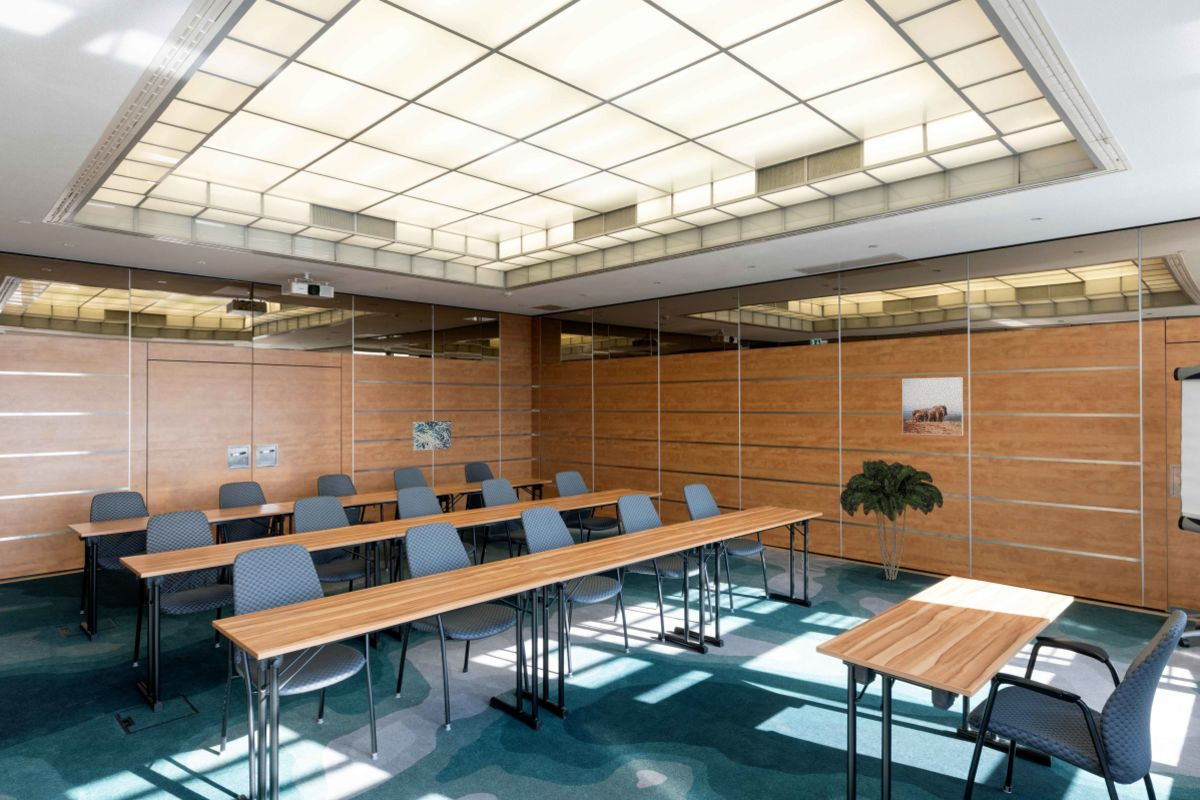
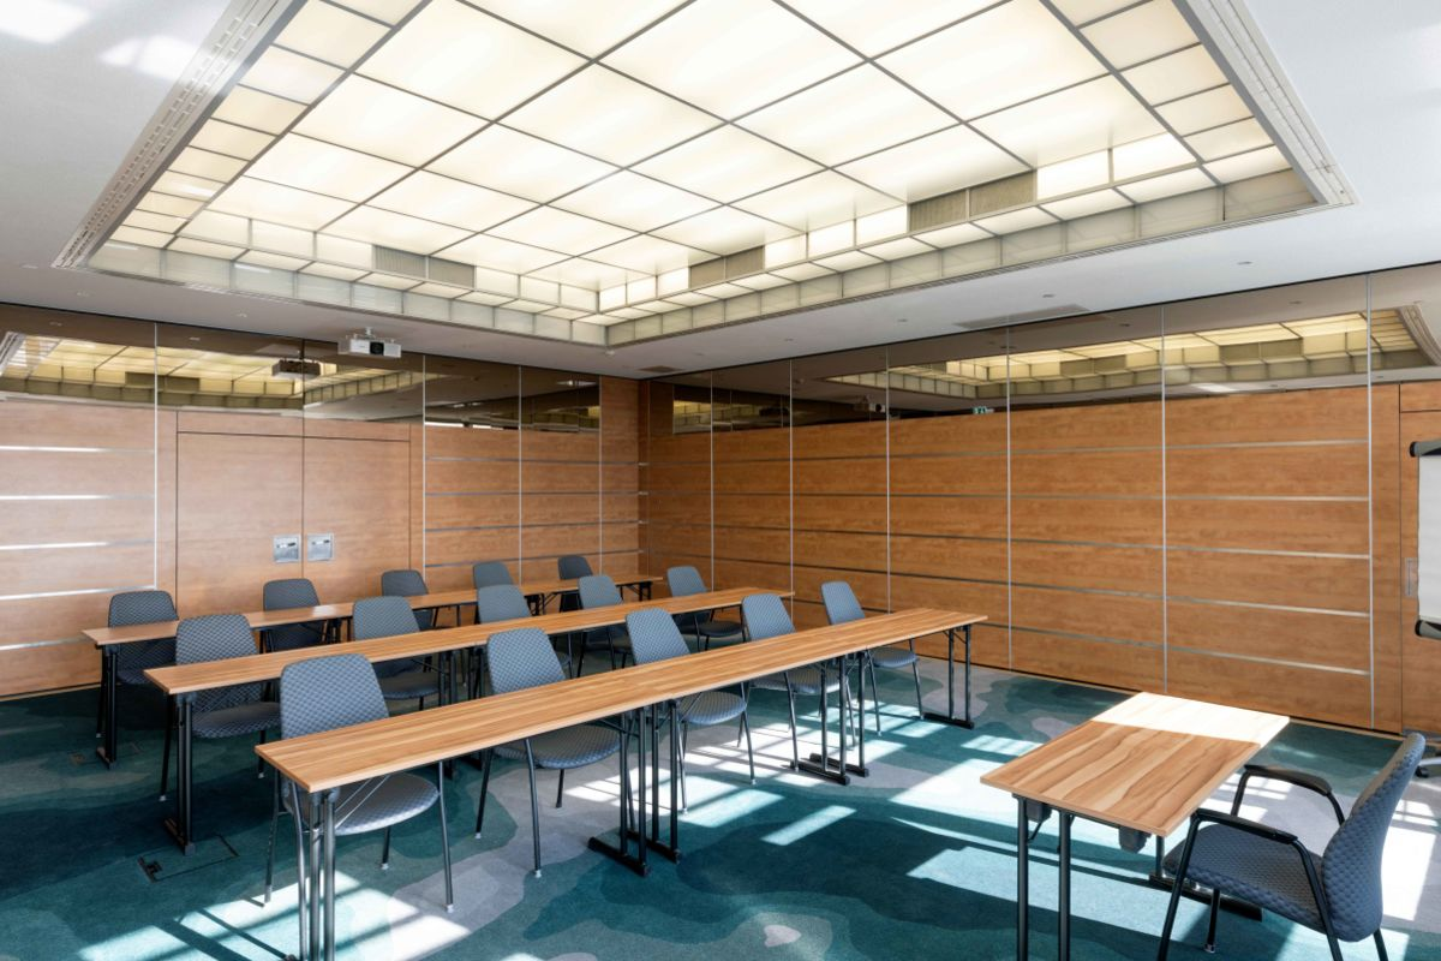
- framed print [901,376,964,437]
- wall art [411,420,452,452]
- indoor plant [839,459,944,581]
